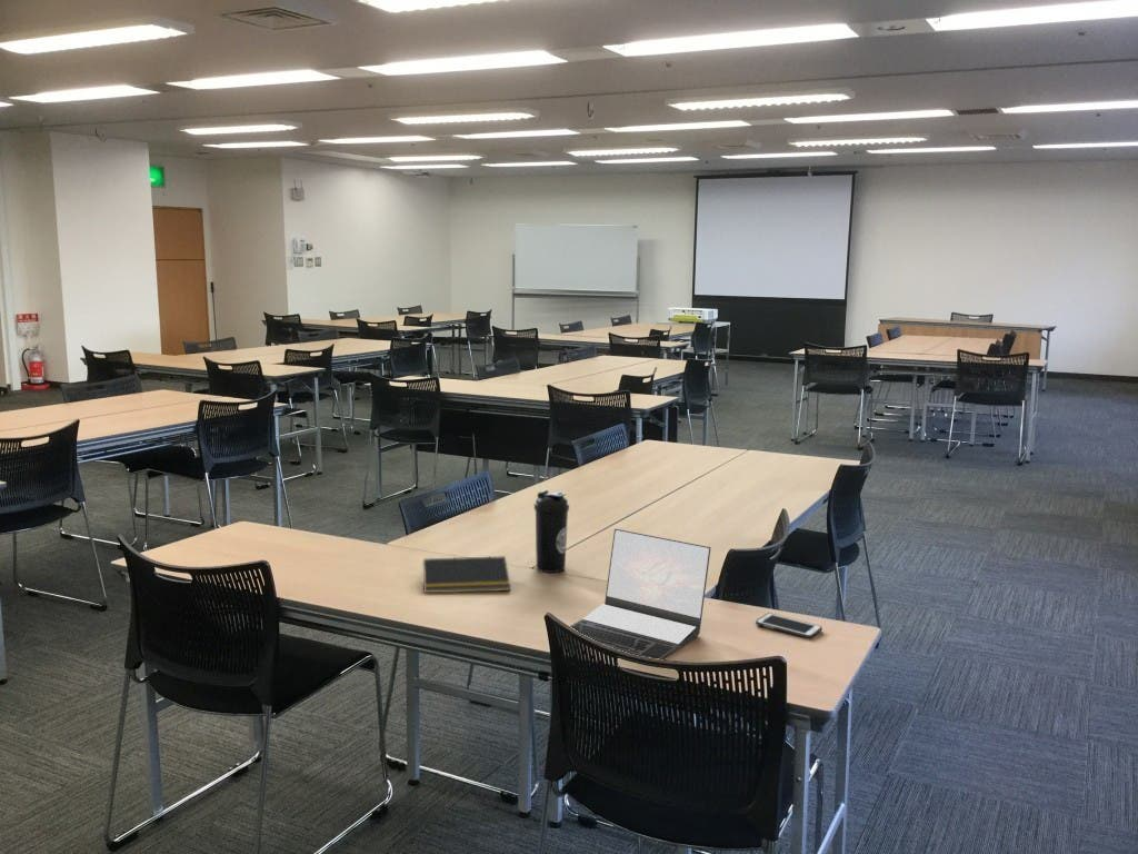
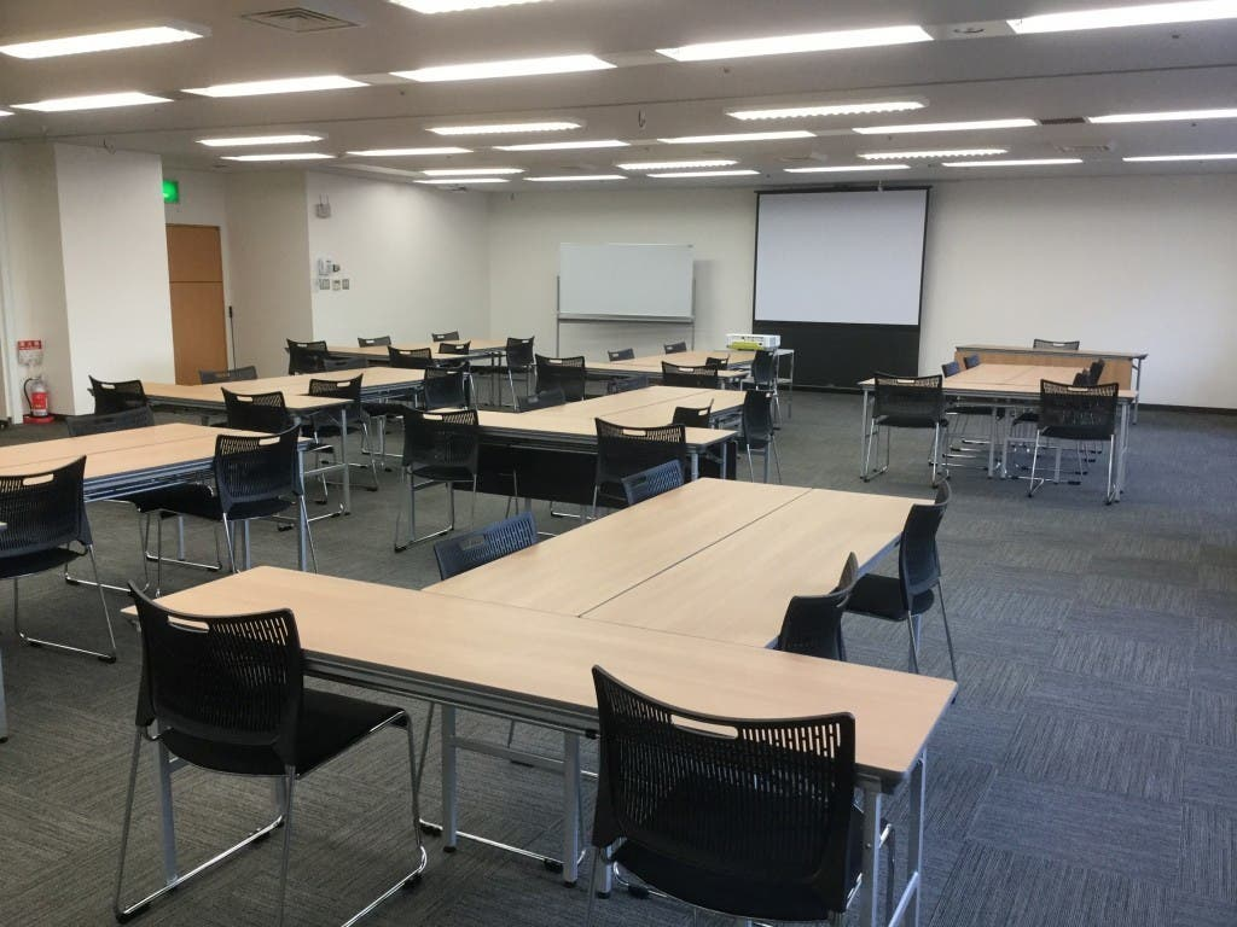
- notepad [420,555,511,594]
- water bottle [533,489,570,574]
- cell phone [755,612,823,639]
- laptop [569,528,712,661]
